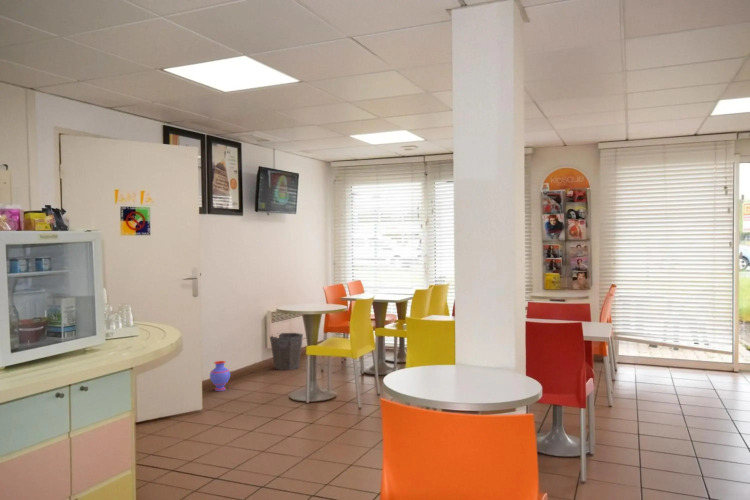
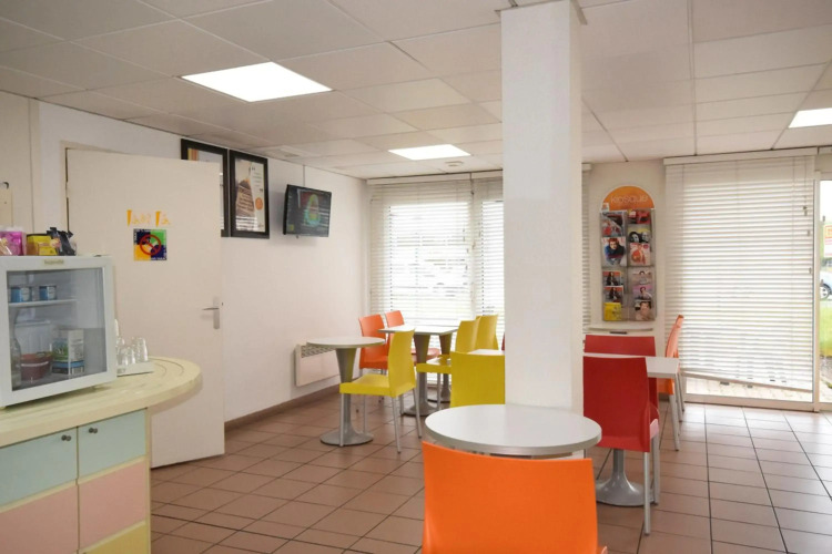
- vase [209,360,231,392]
- waste bin [269,332,304,371]
